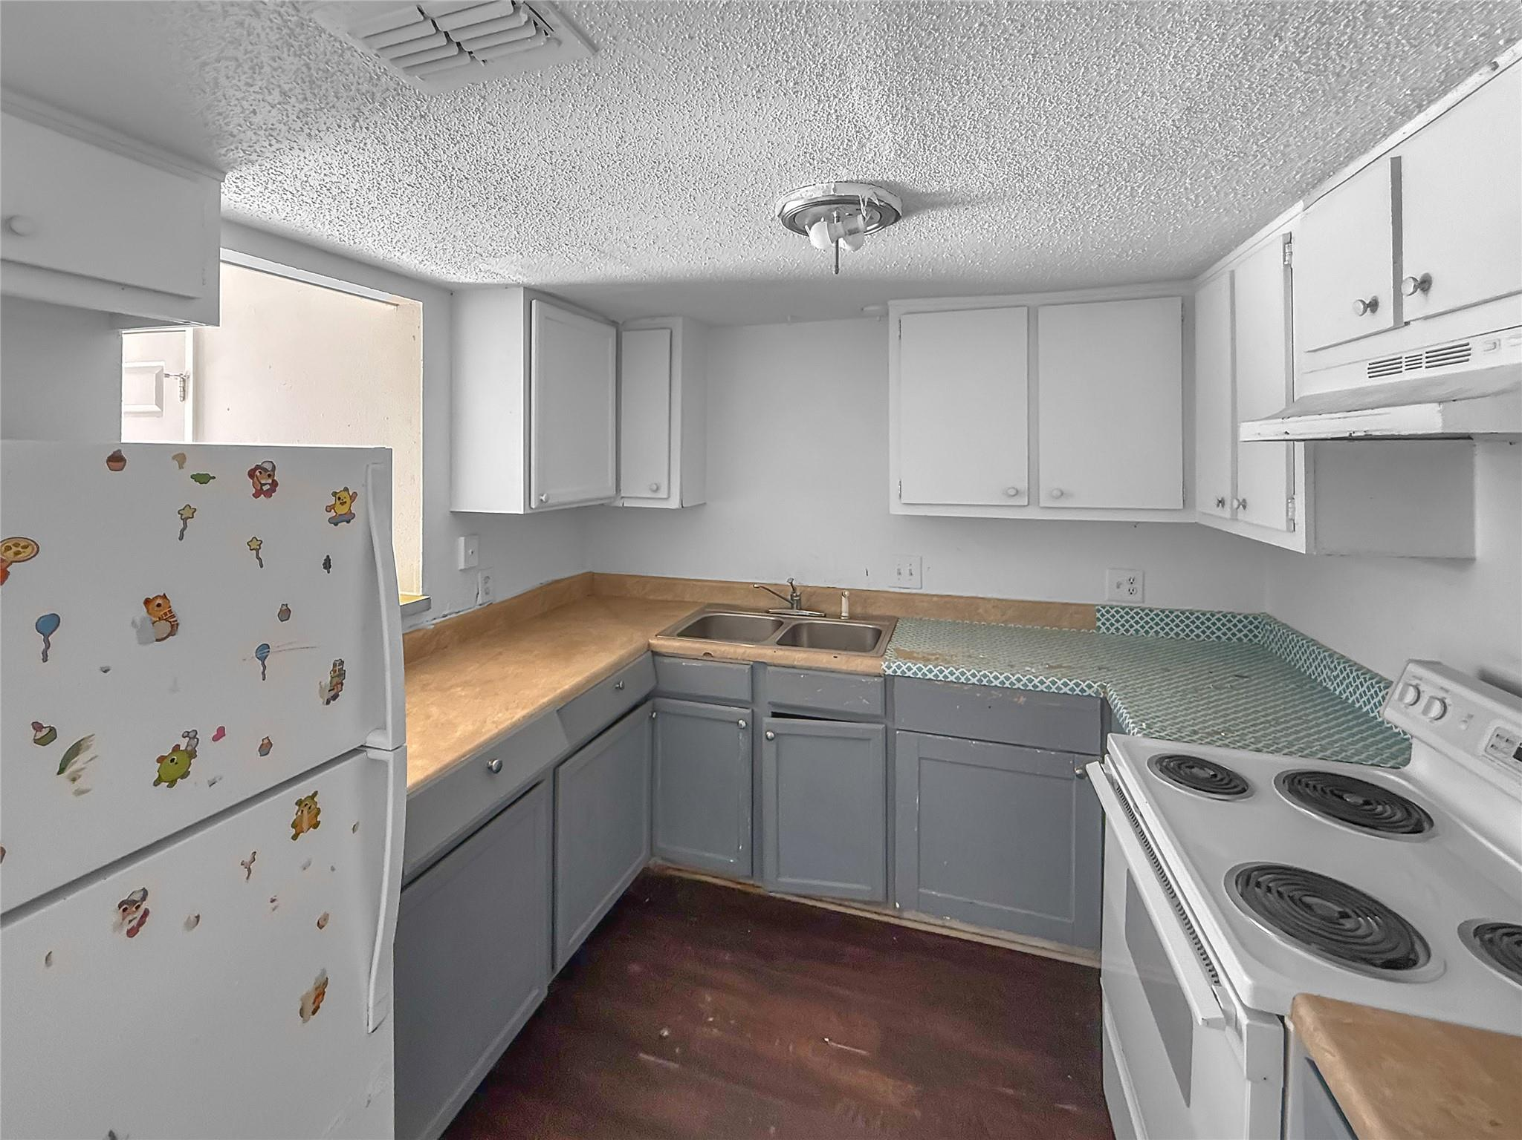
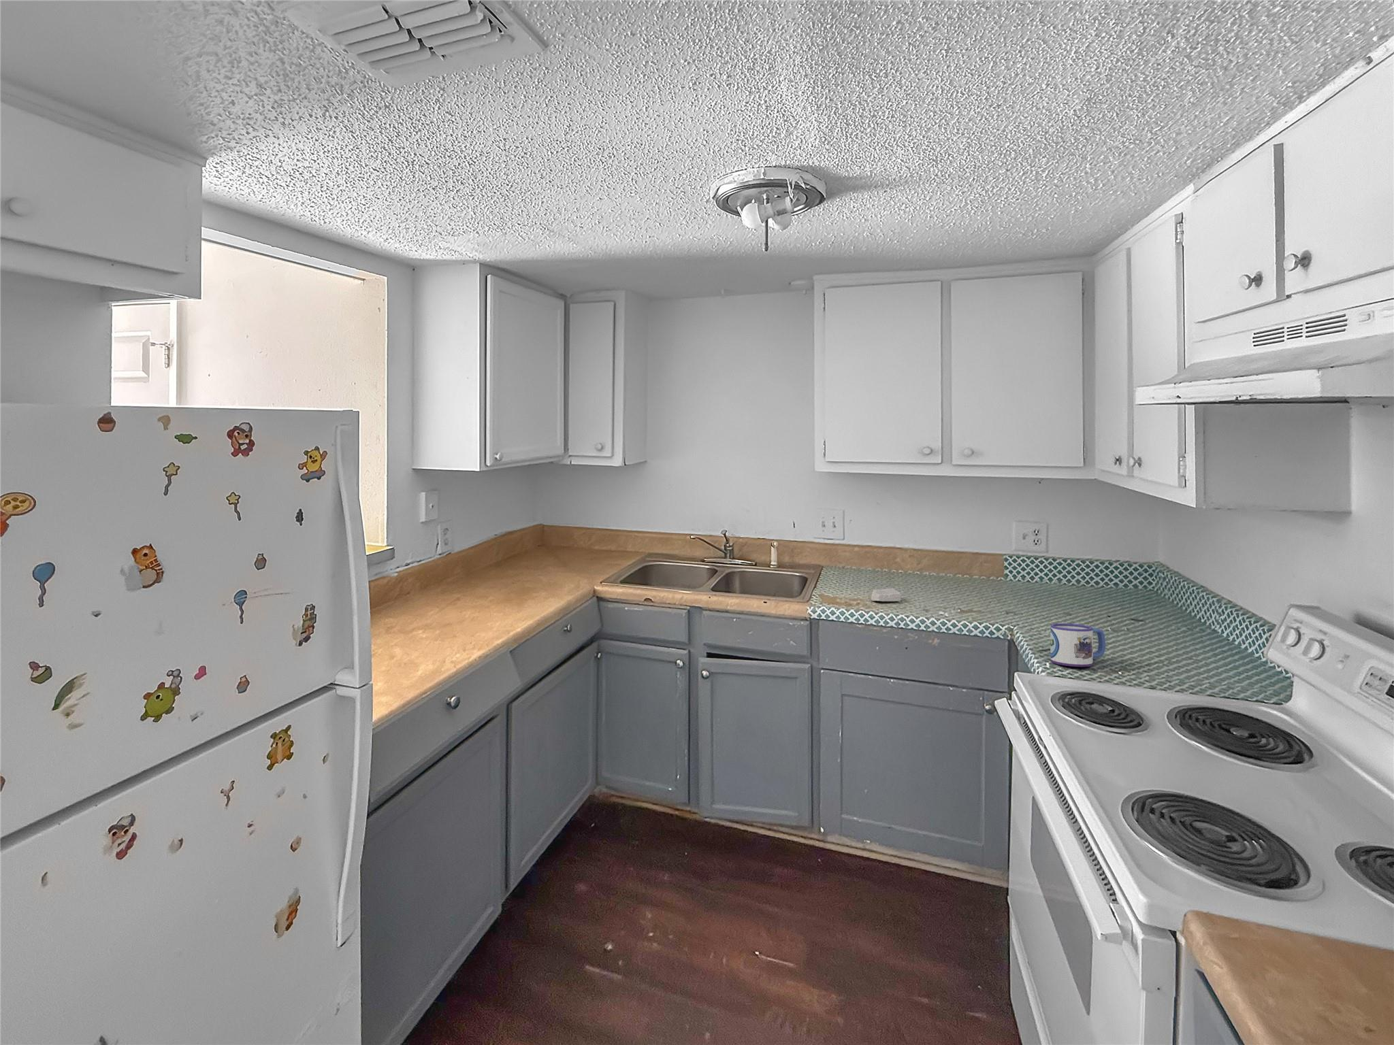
+ soap bar [870,587,902,603]
+ mug [1049,622,1106,667]
